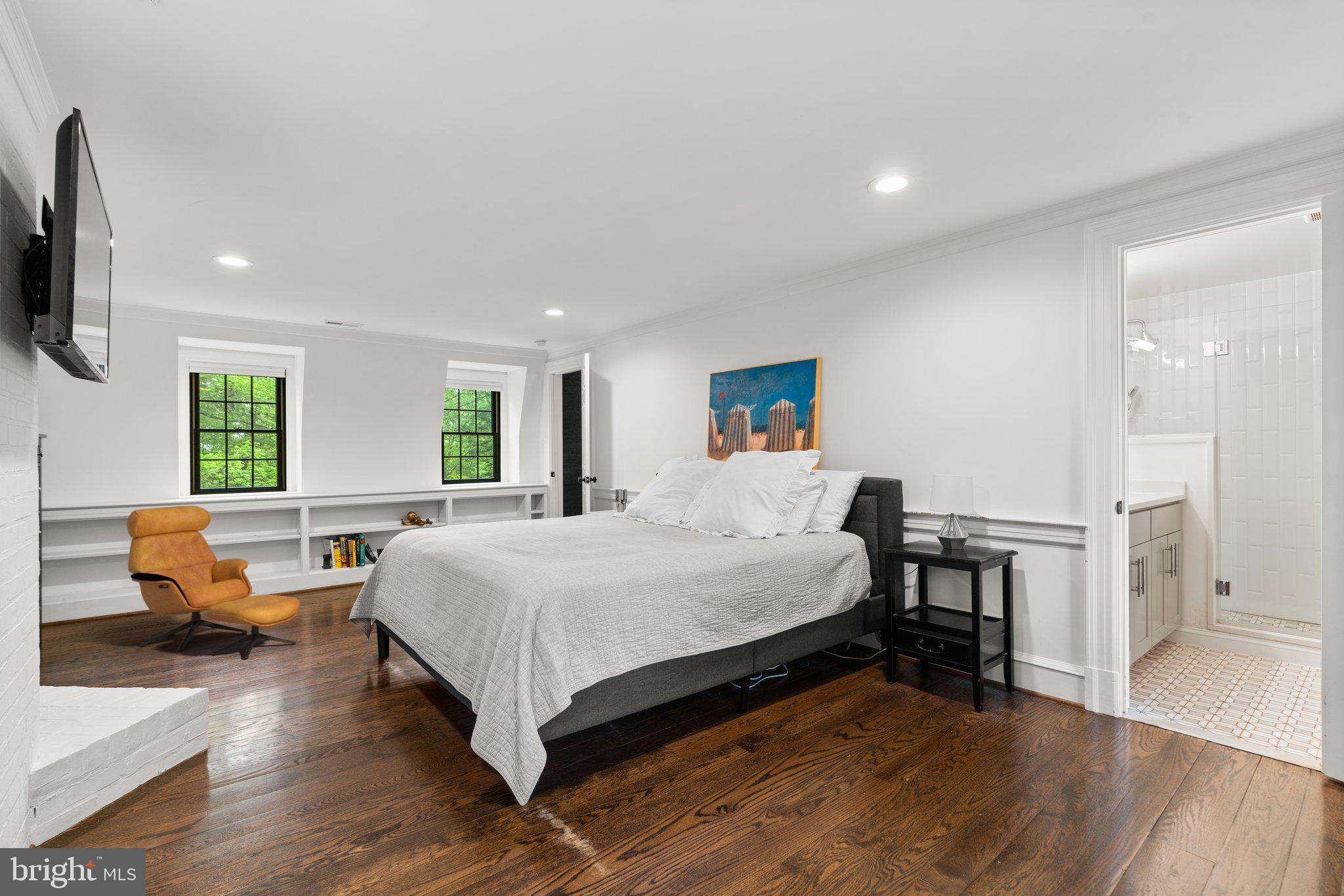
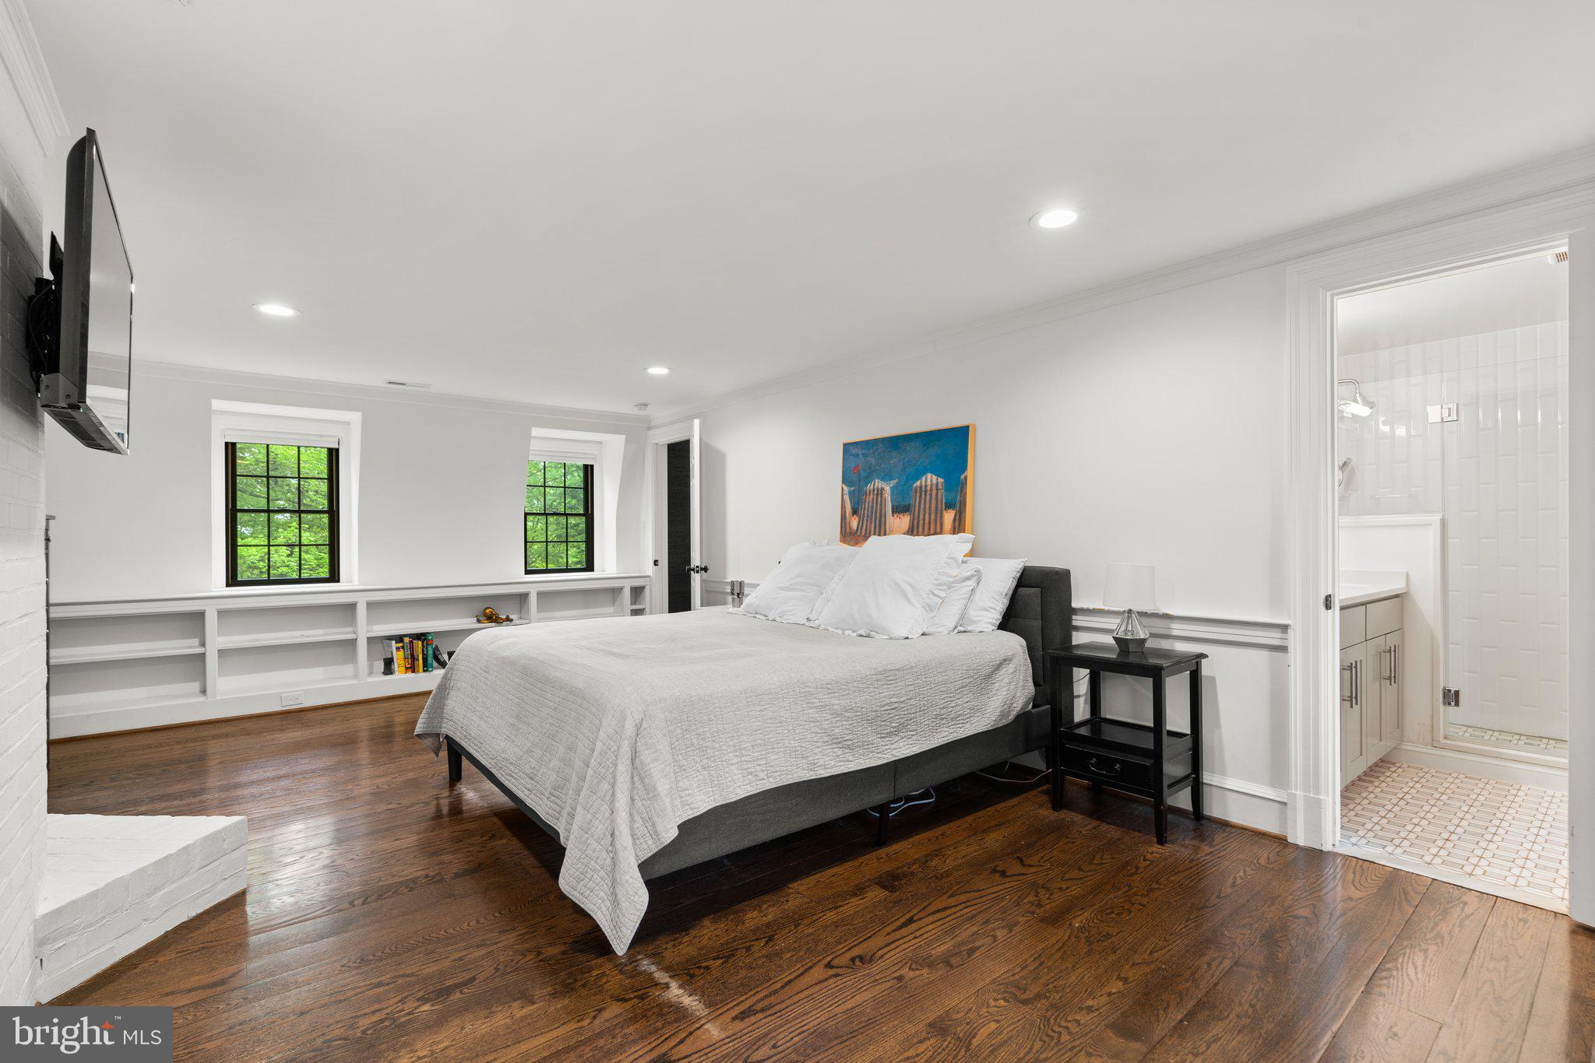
- armchair [126,505,301,660]
